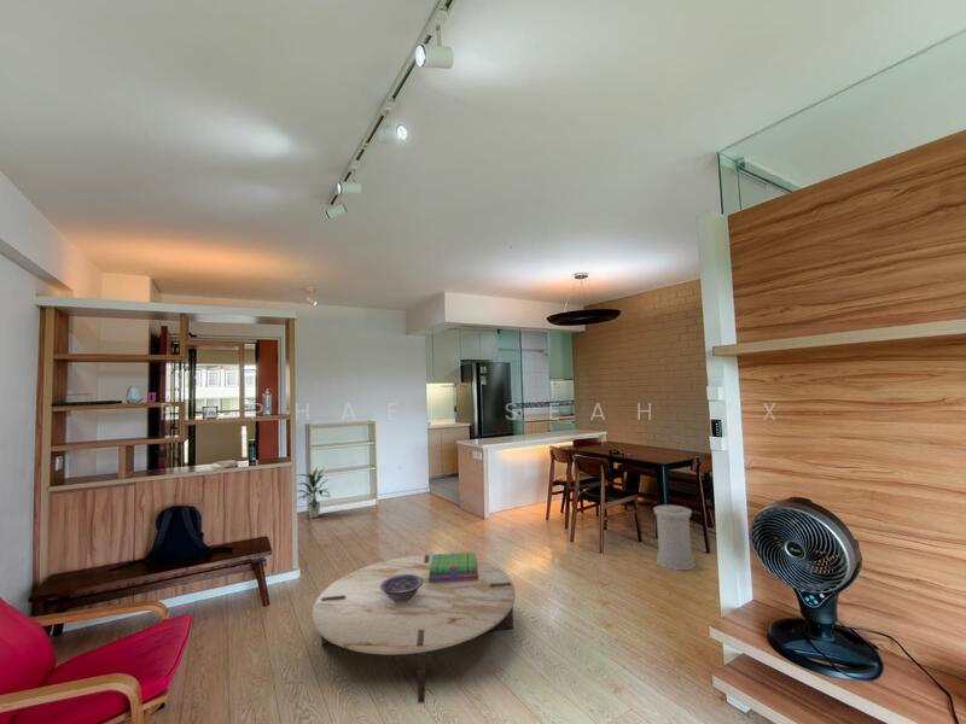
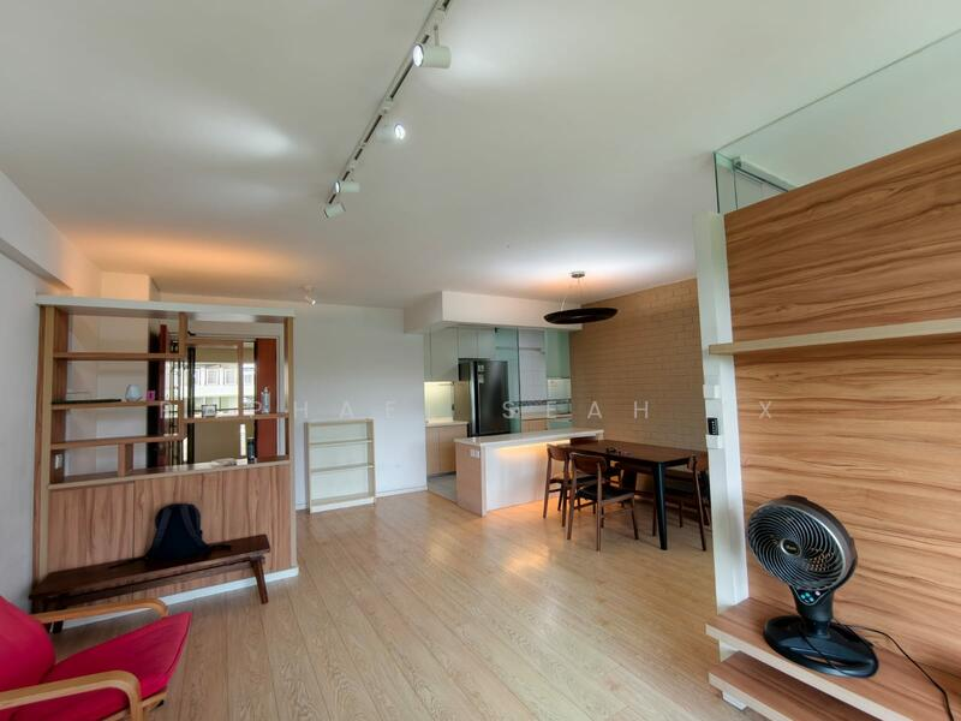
- decorative bowl [380,574,423,605]
- coffee table [312,554,517,705]
- indoor plant [297,466,331,519]
- stack of books [429,551,478,582]
- trash can [652,504,696,571]
